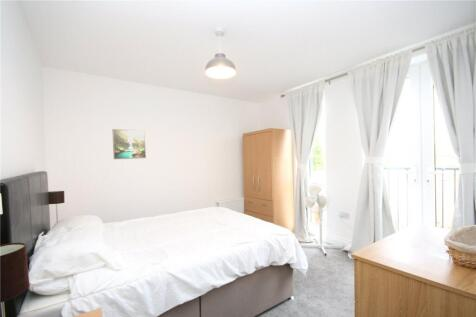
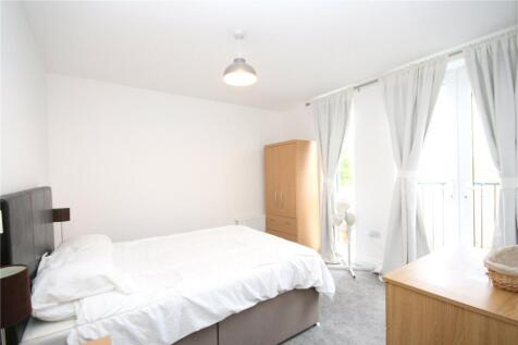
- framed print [111,128,147,160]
